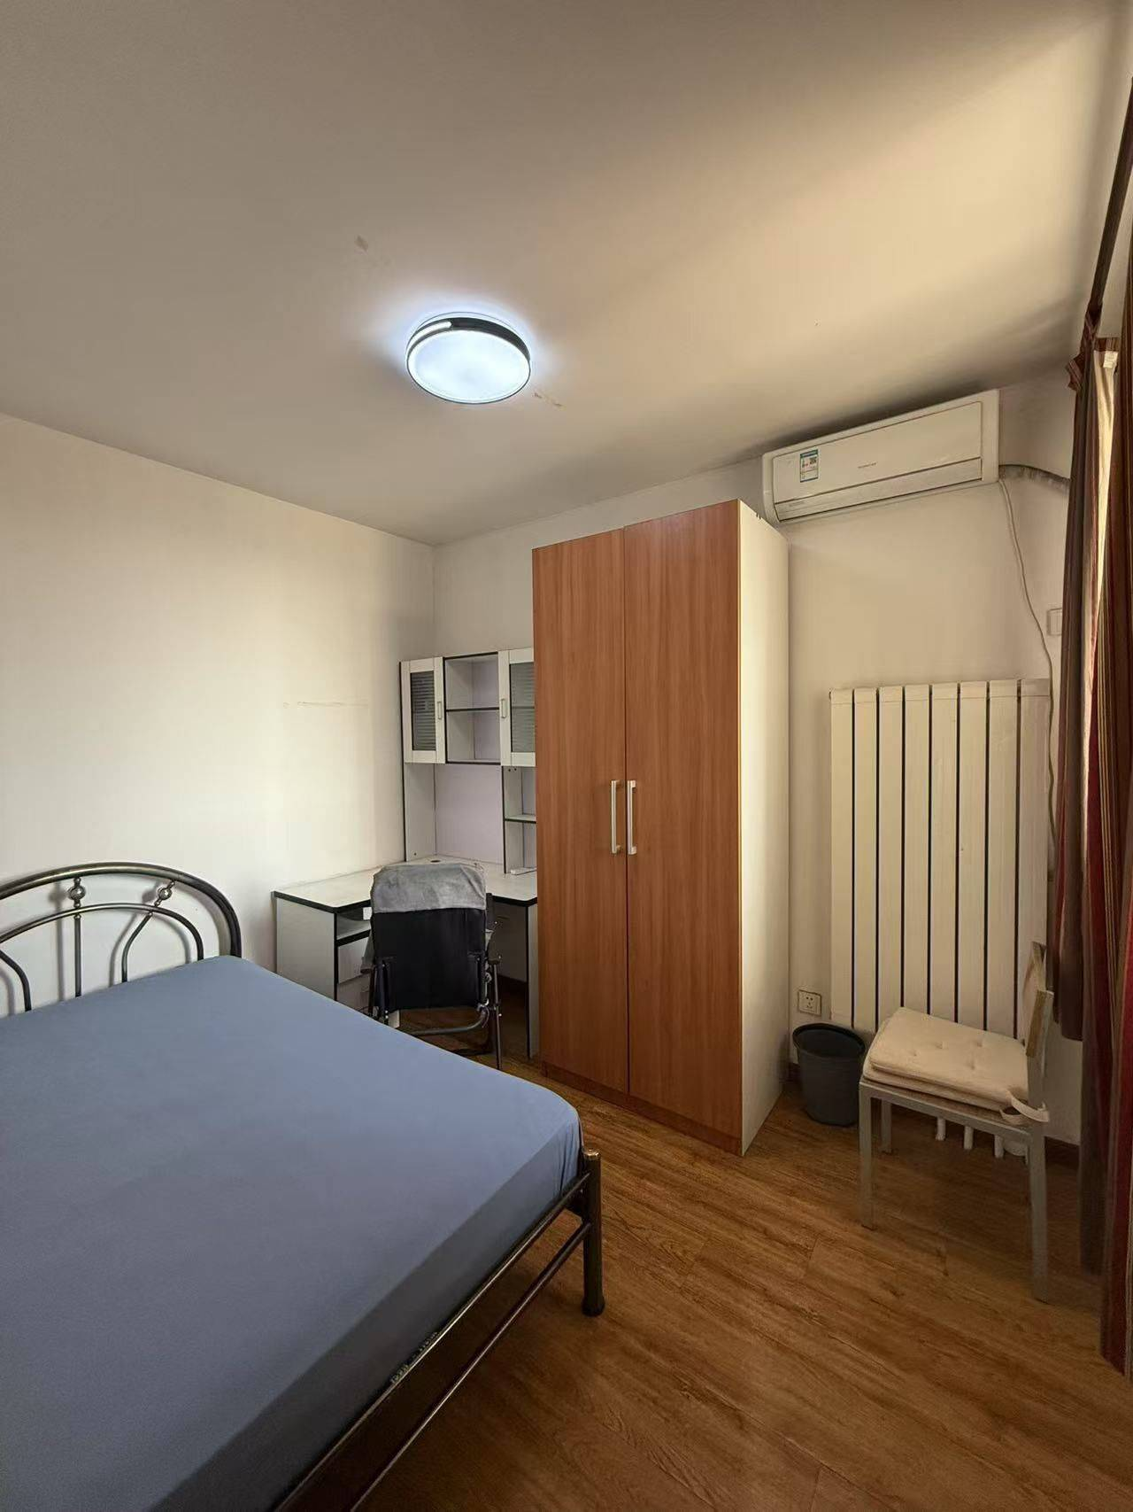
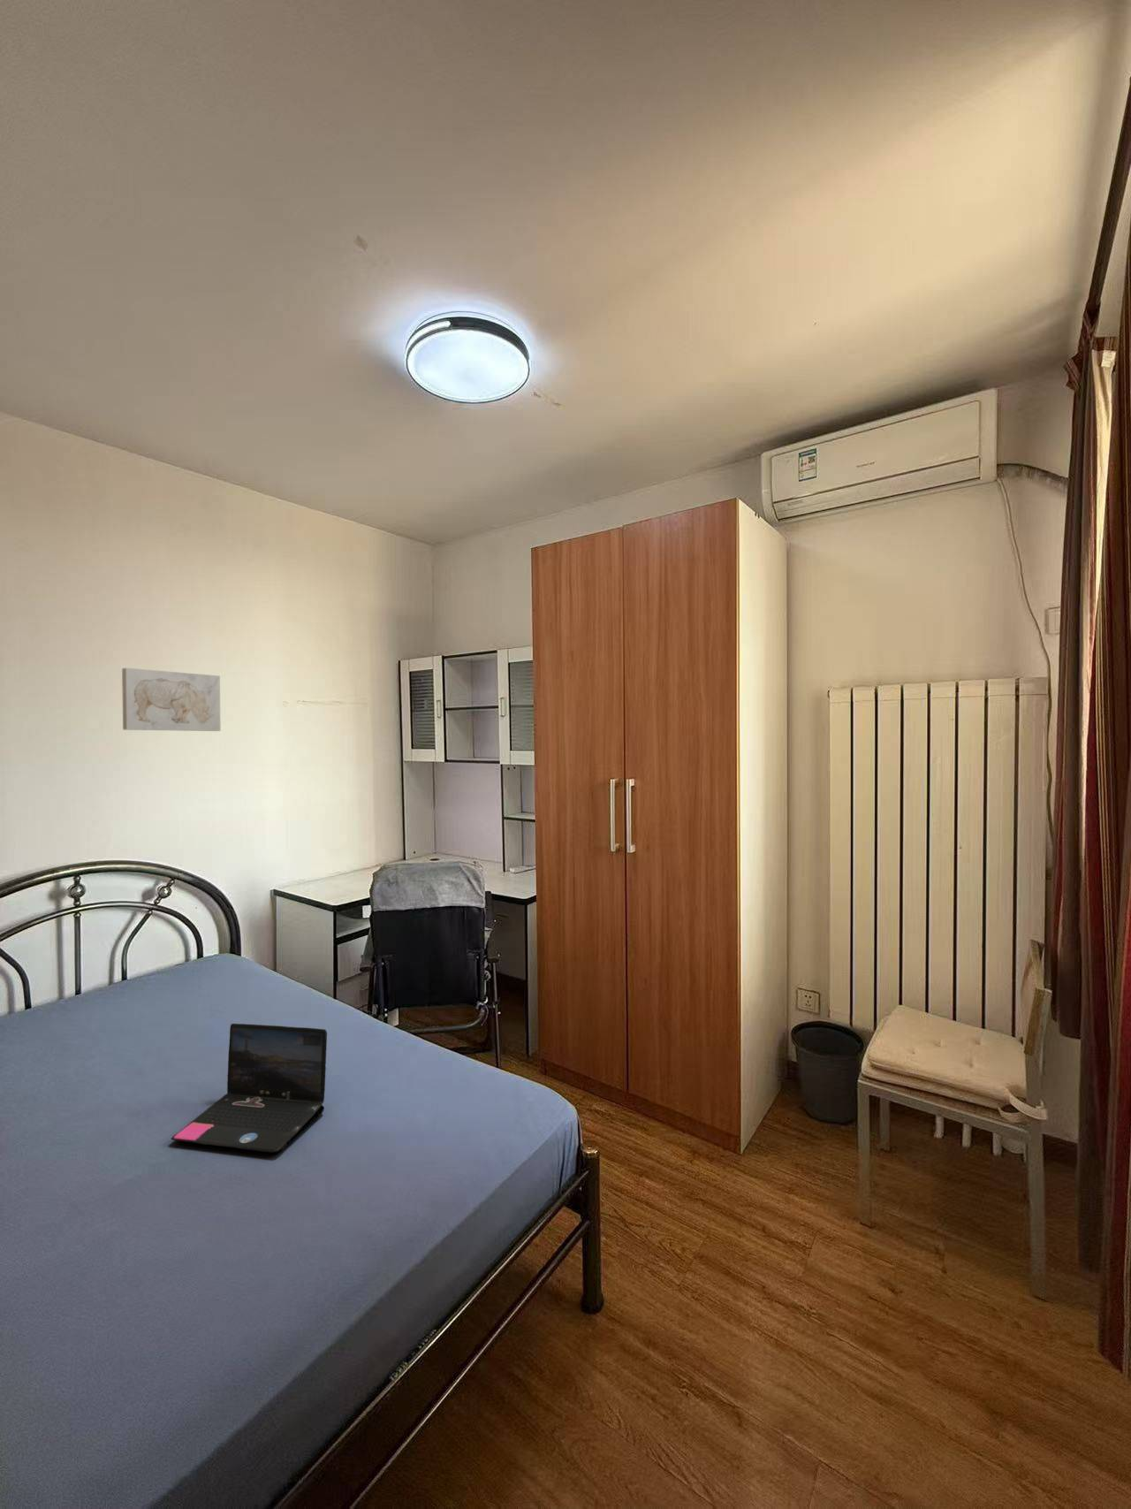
+ laptop [171,1023,328,1154]
+ wall art [121,668,222,732]
